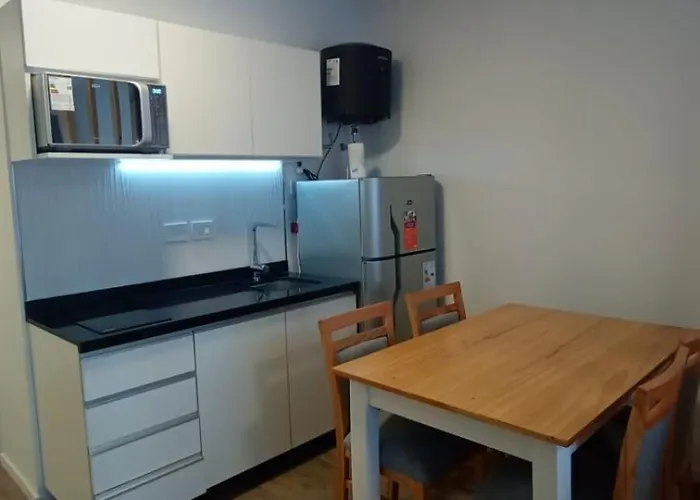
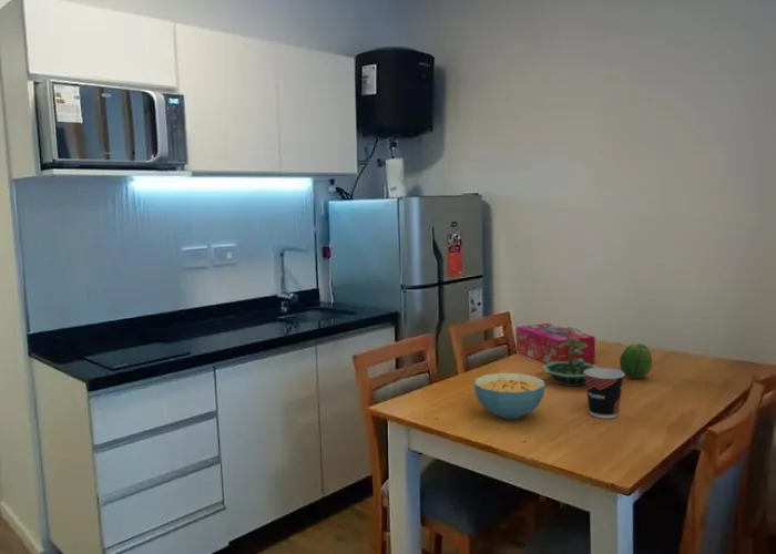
+ cereal bowl [473,372,547,420]
+ cup [584,367,625,420]
+ fruit [619,342,653,379]
+ terrarium [541,326,600,387]
+ tissue box [515,322,596,365]
